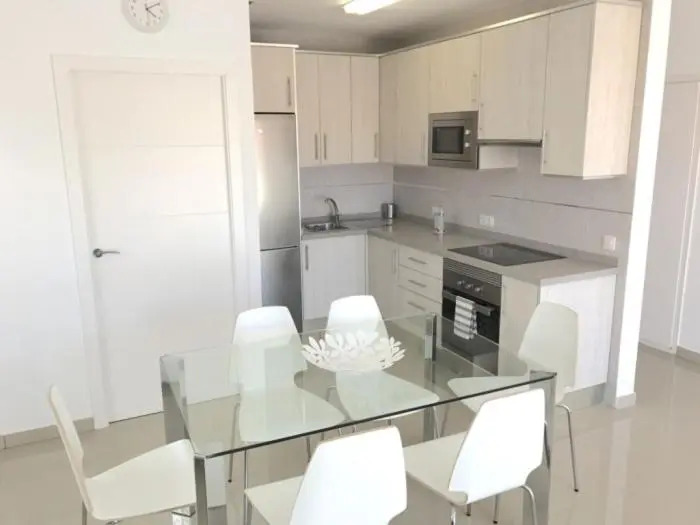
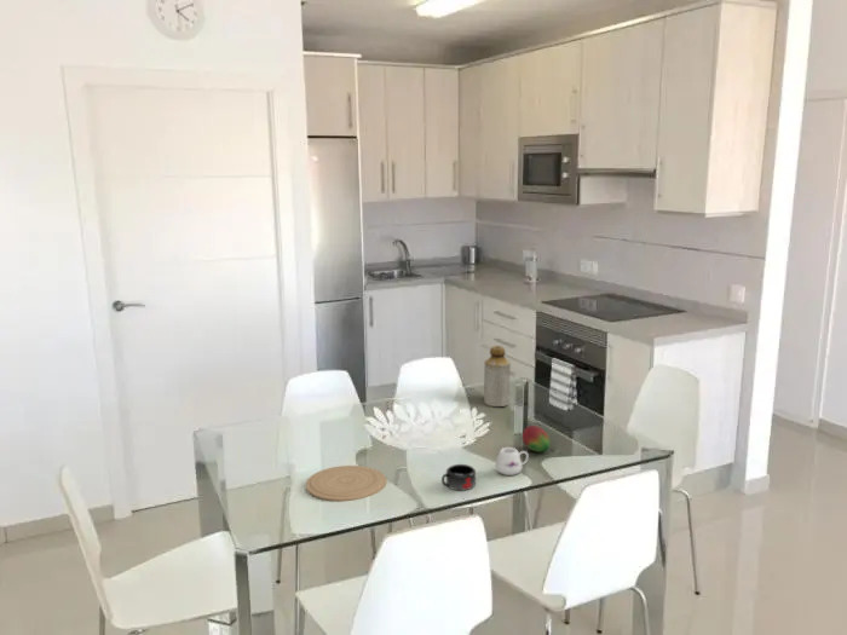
+ mug [494,446,530,477]
+ mug [440,463,477,491]
+ plate [305,464,387,502]
+ fruit [522,425,552,454]
+ bottle [483,345,512,408]
